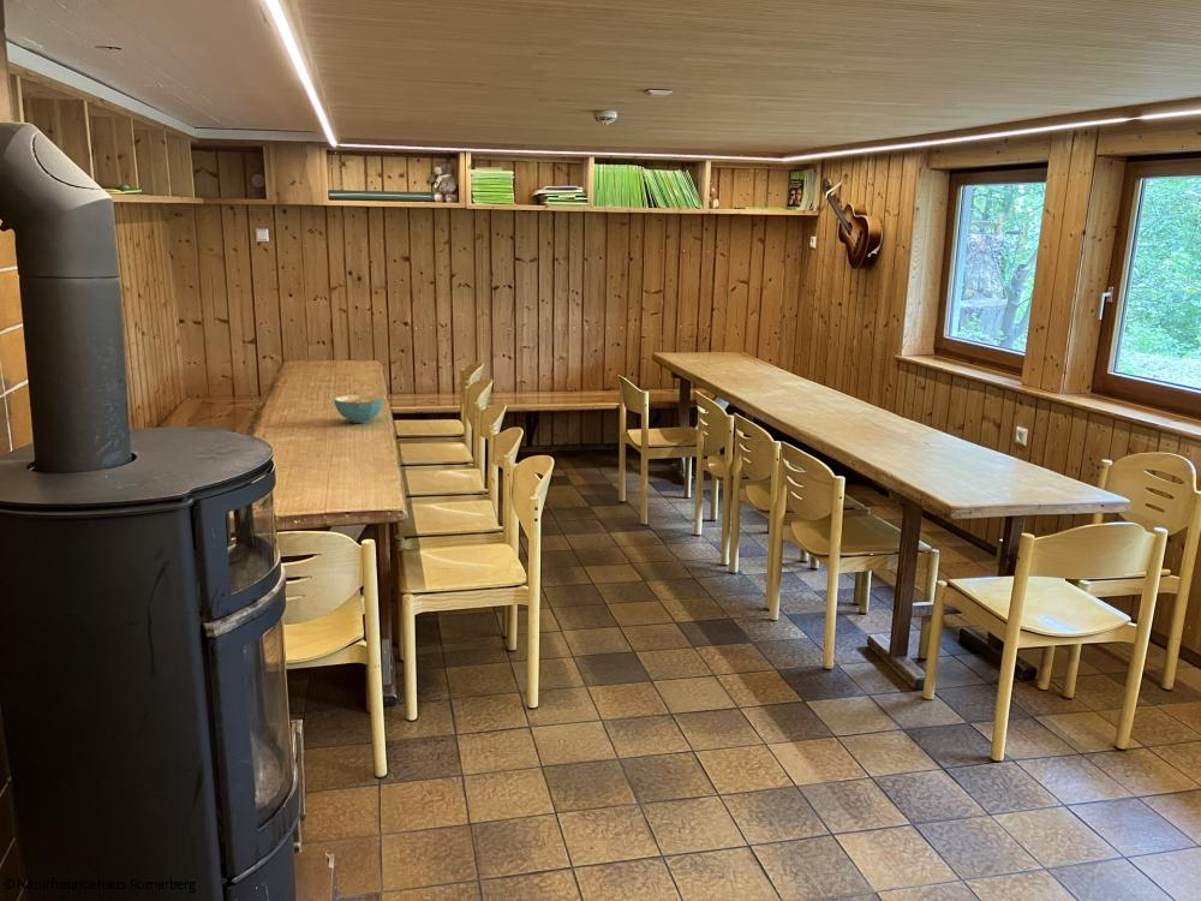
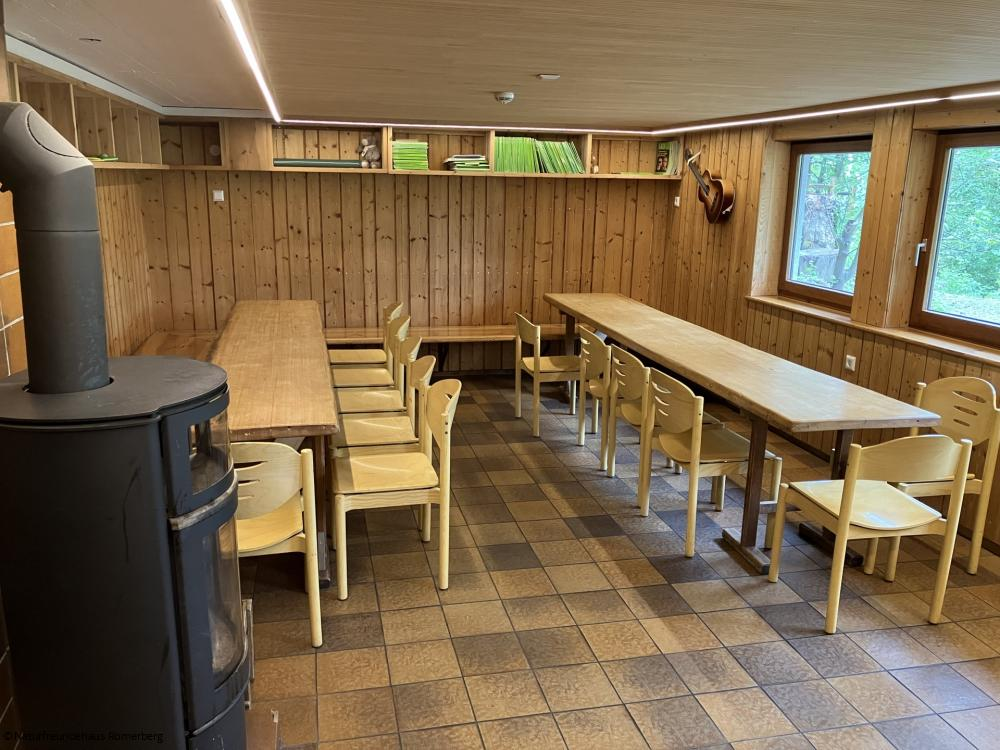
- cereal bowl [333,394,384,424]
